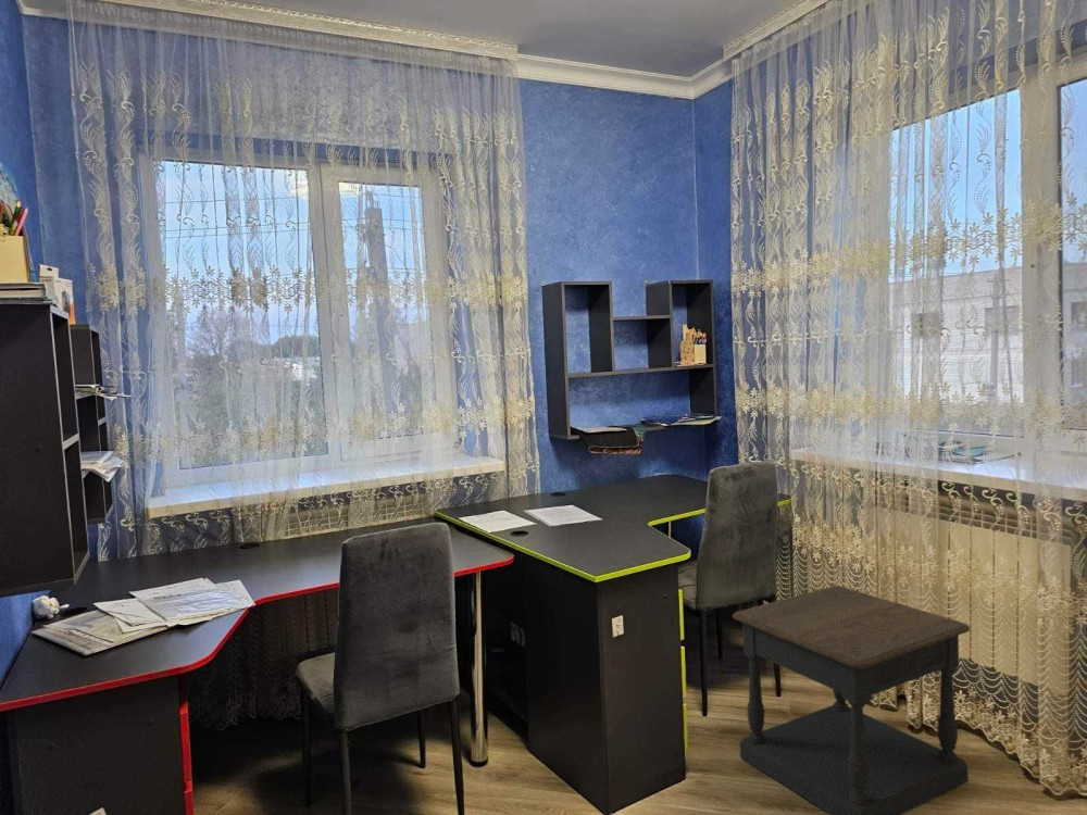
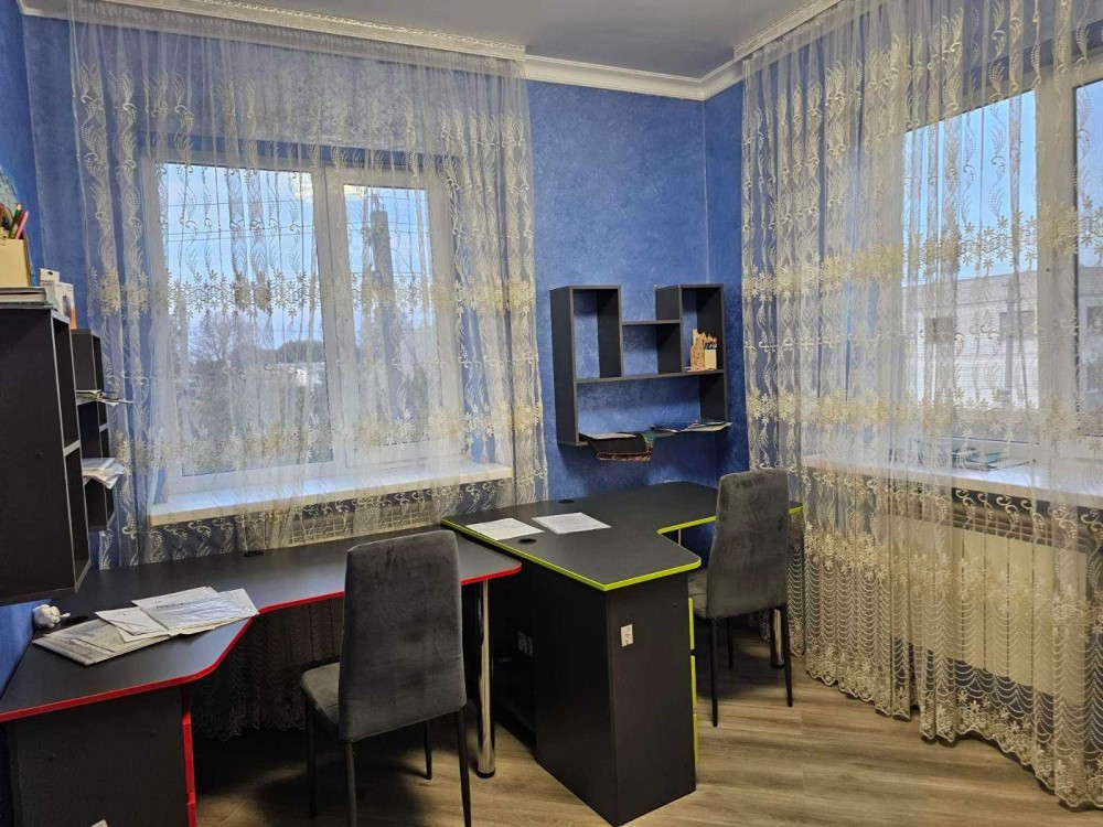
- side table [732,585,971,815]
